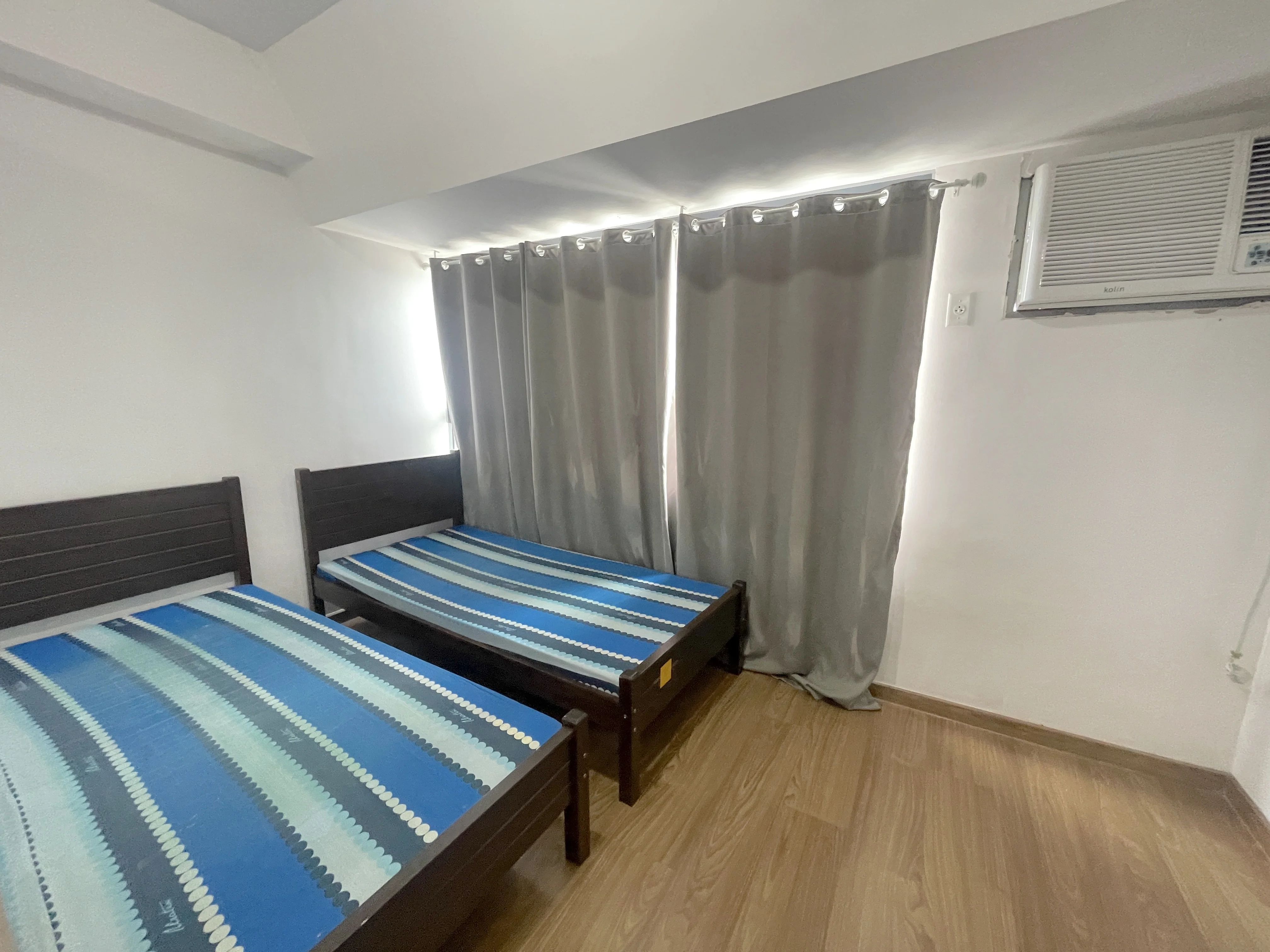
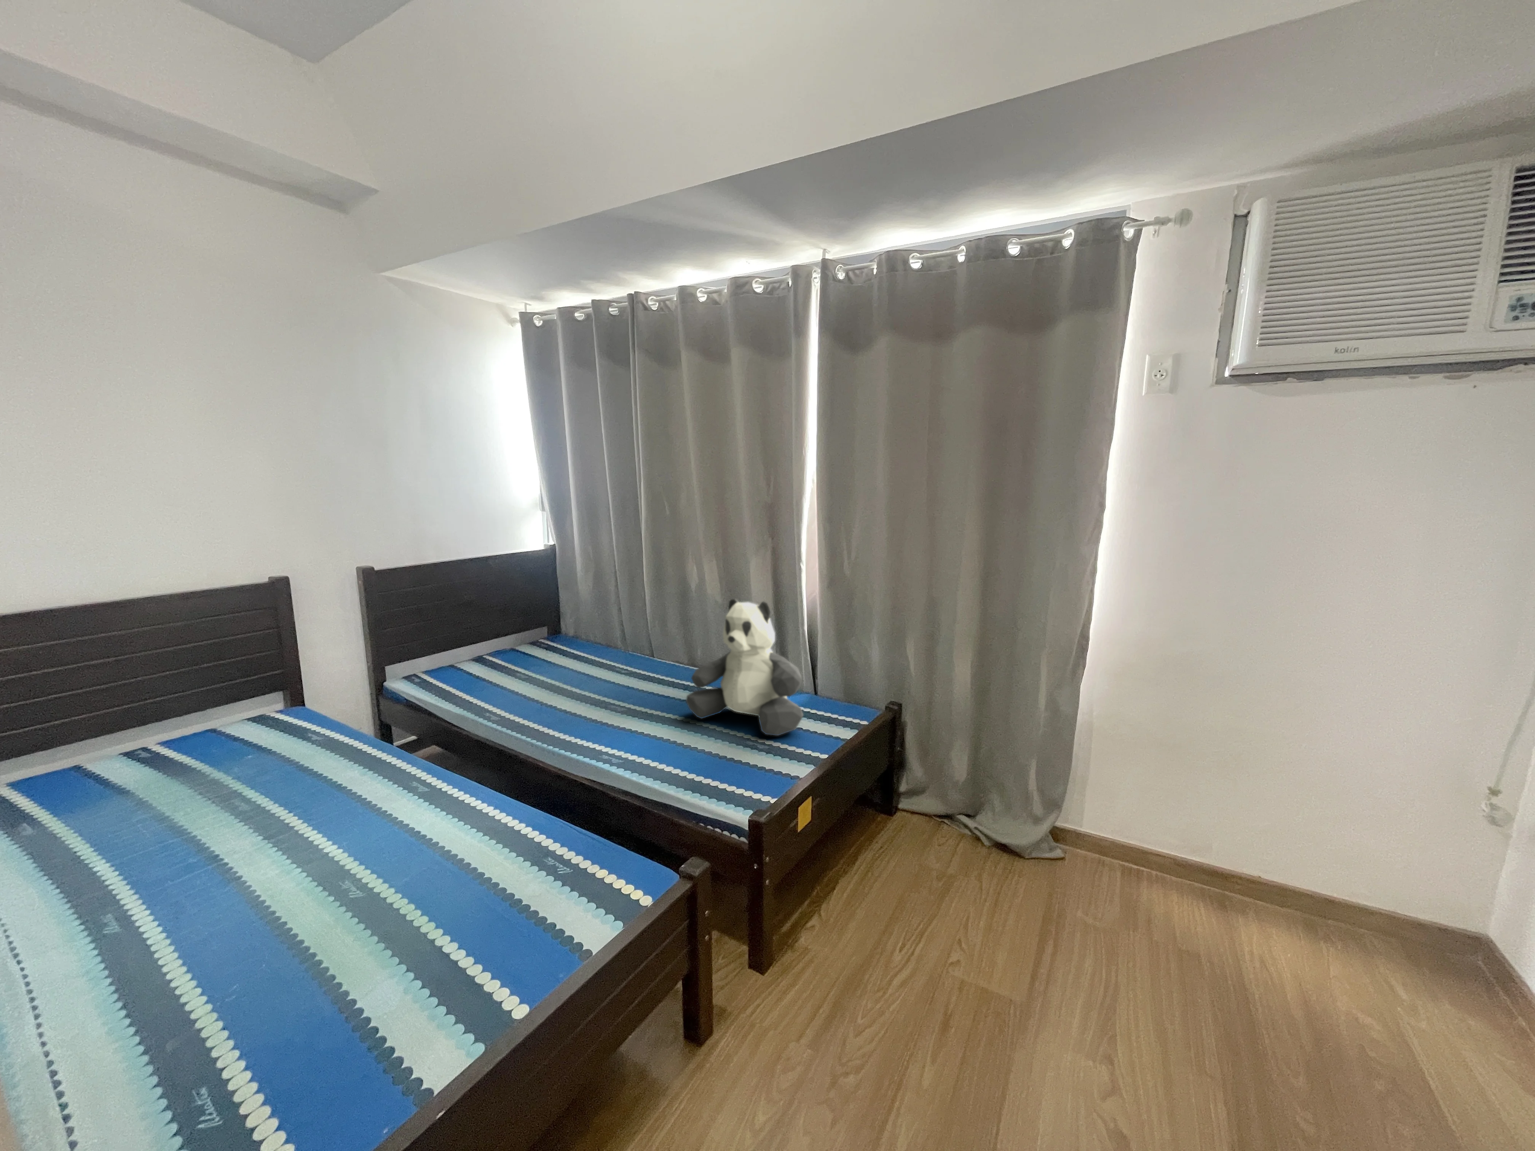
+ teddy bear [685,598,804,736]
